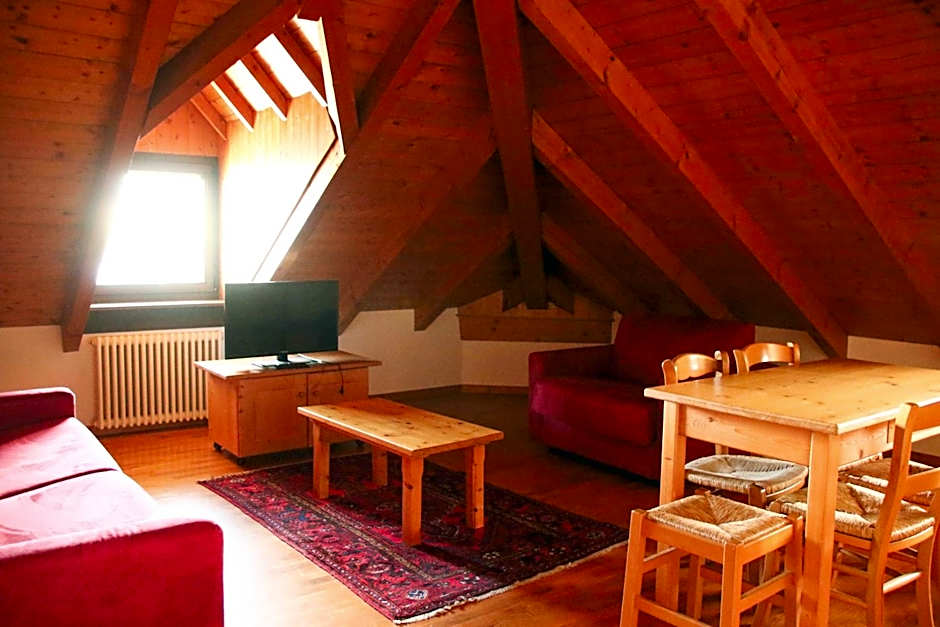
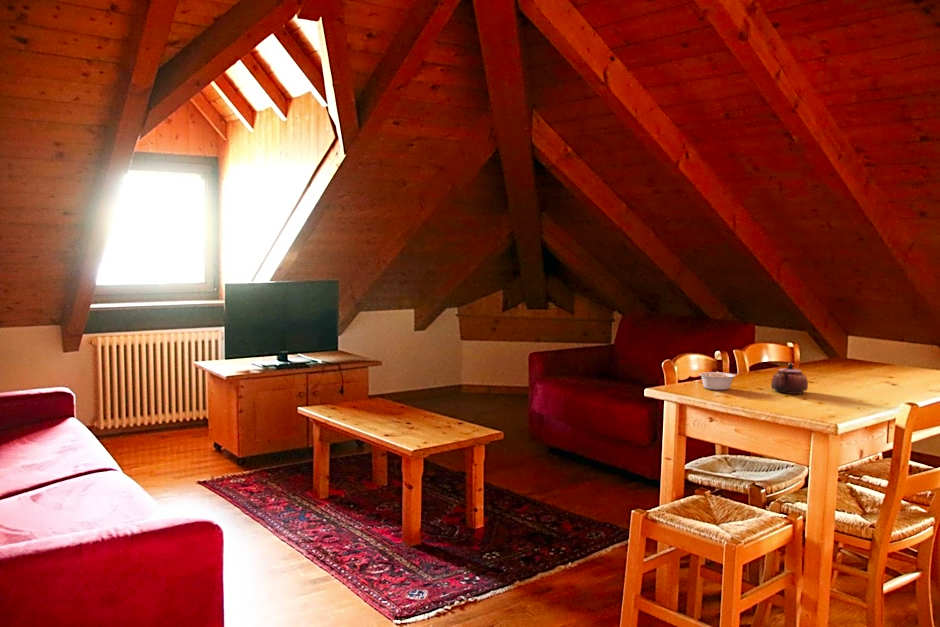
+ legume [698,371,742,391]
+ teapot [770,361,809,395]
